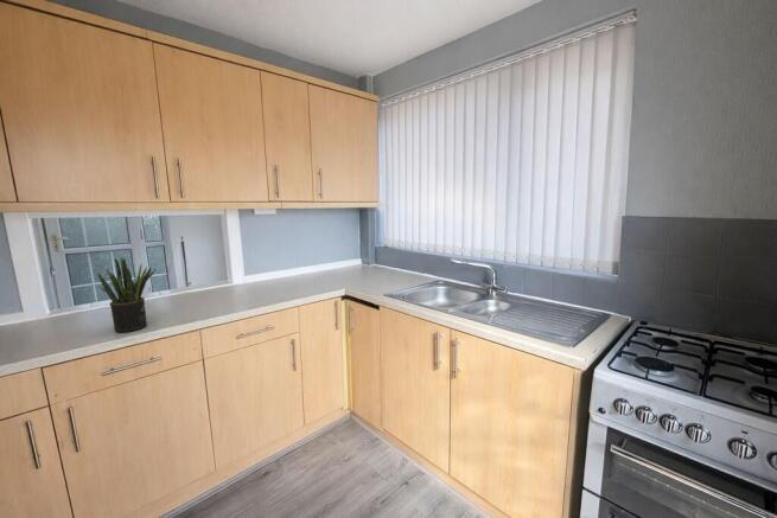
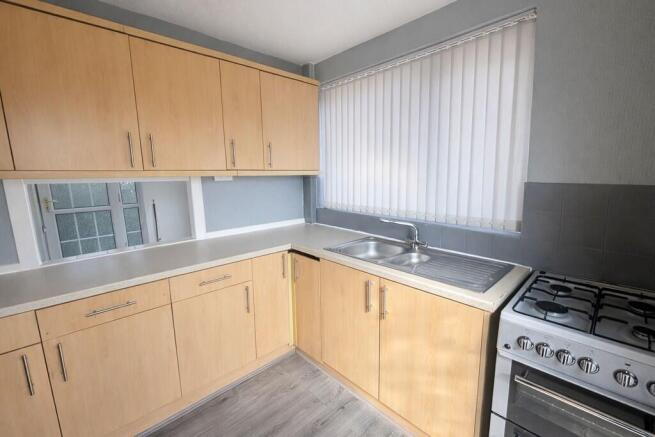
- potted plant [96,256,158,333]
